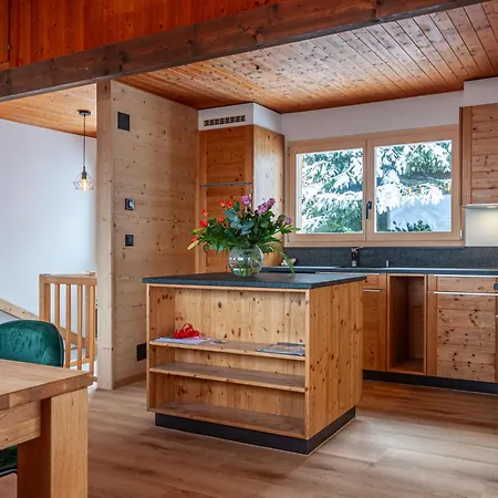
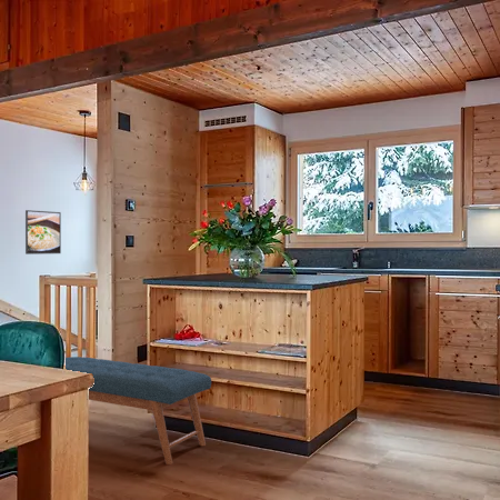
+ bench [64,356,212,466]
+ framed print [24,209,62,256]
